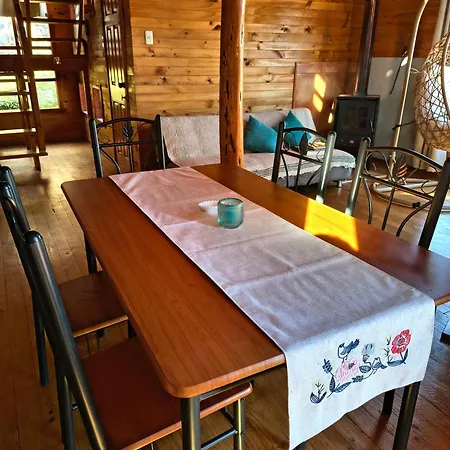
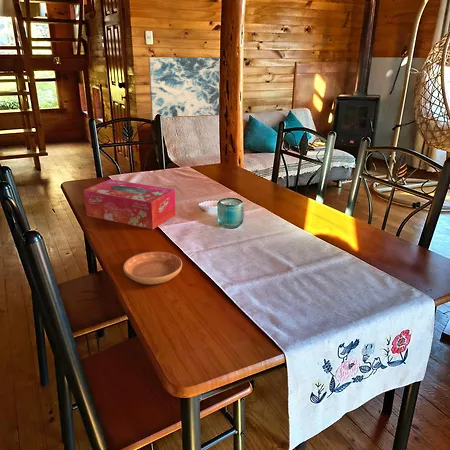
+ saucer [122,251,183,285]
+ tissue box [83,178,176,230]
+ wall art [147,56,220,121]
